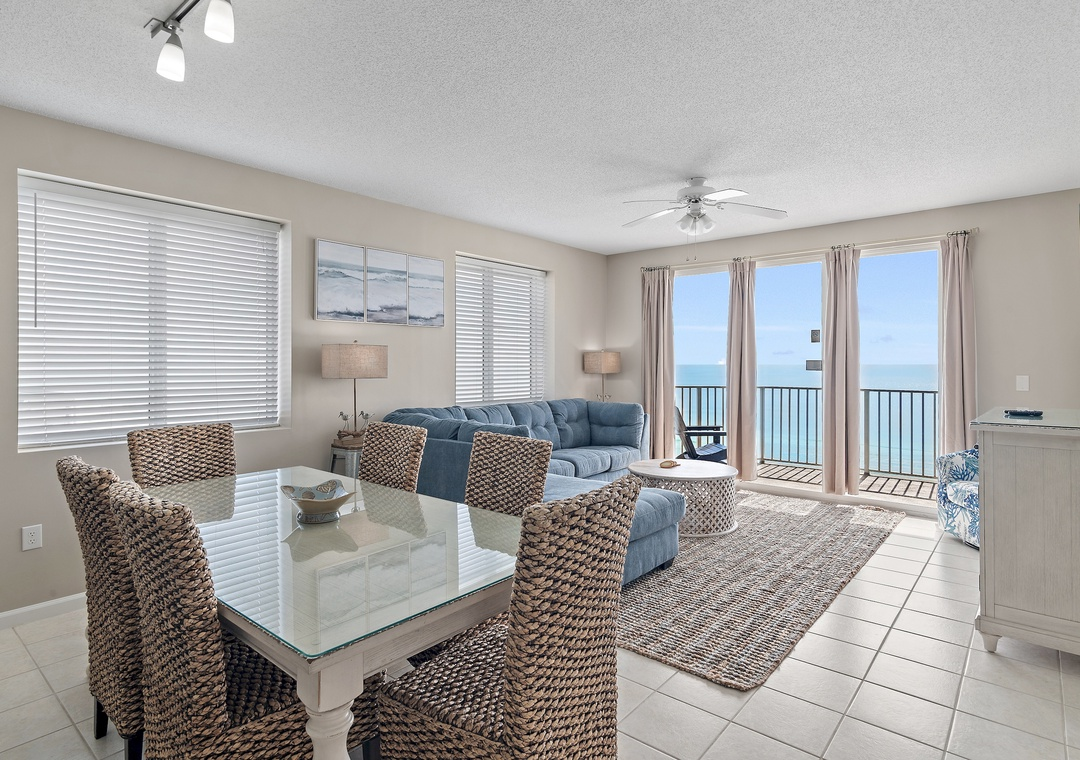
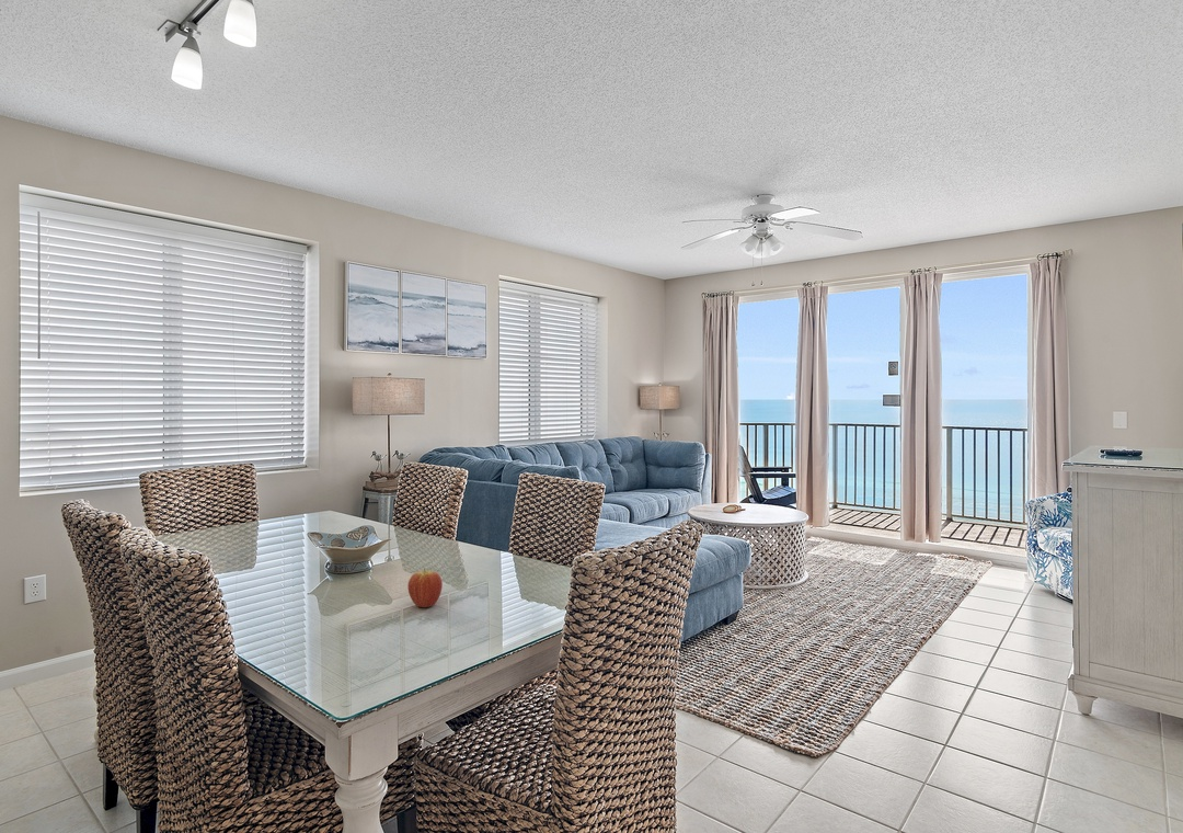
+ fruit [406,568,444,608]
